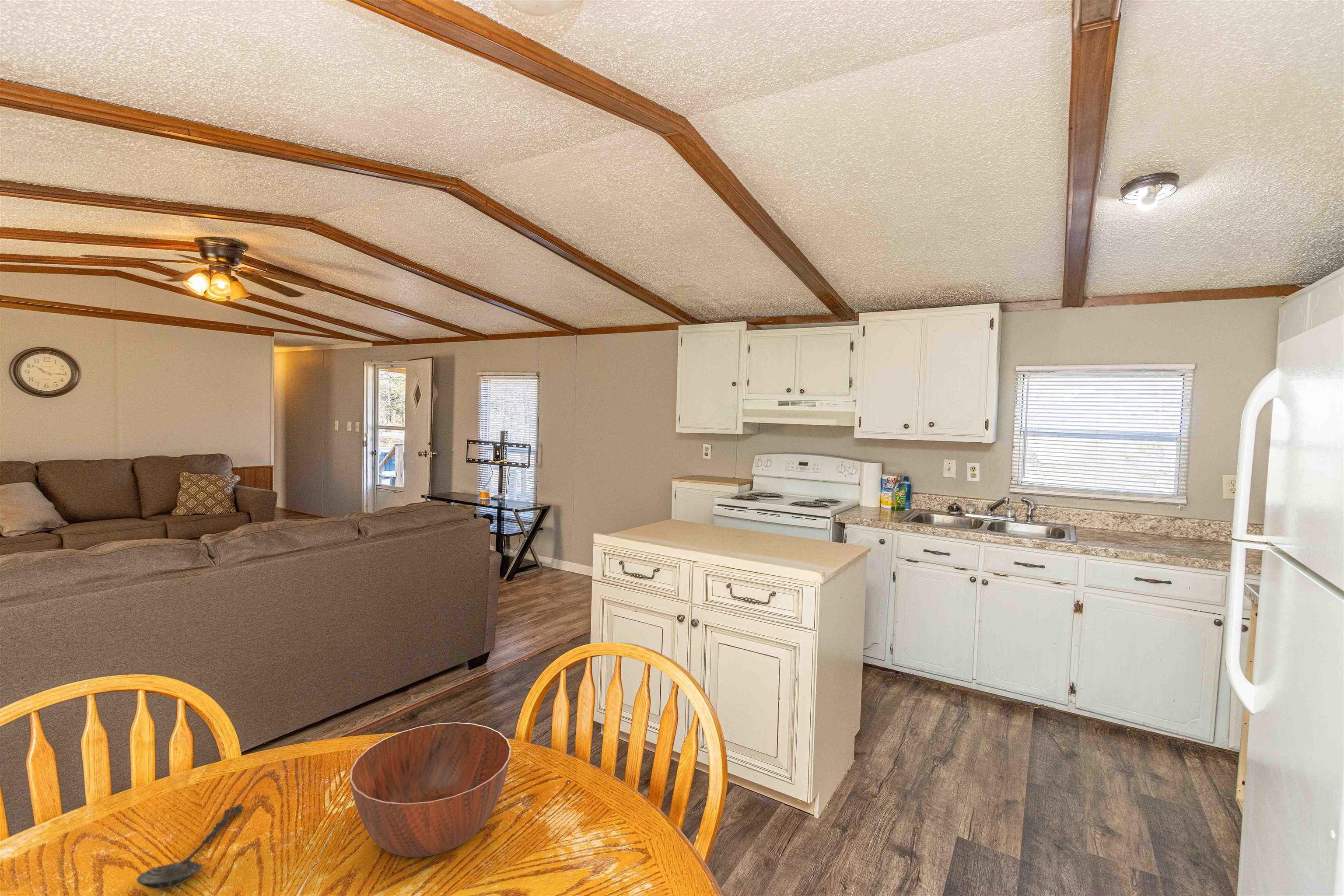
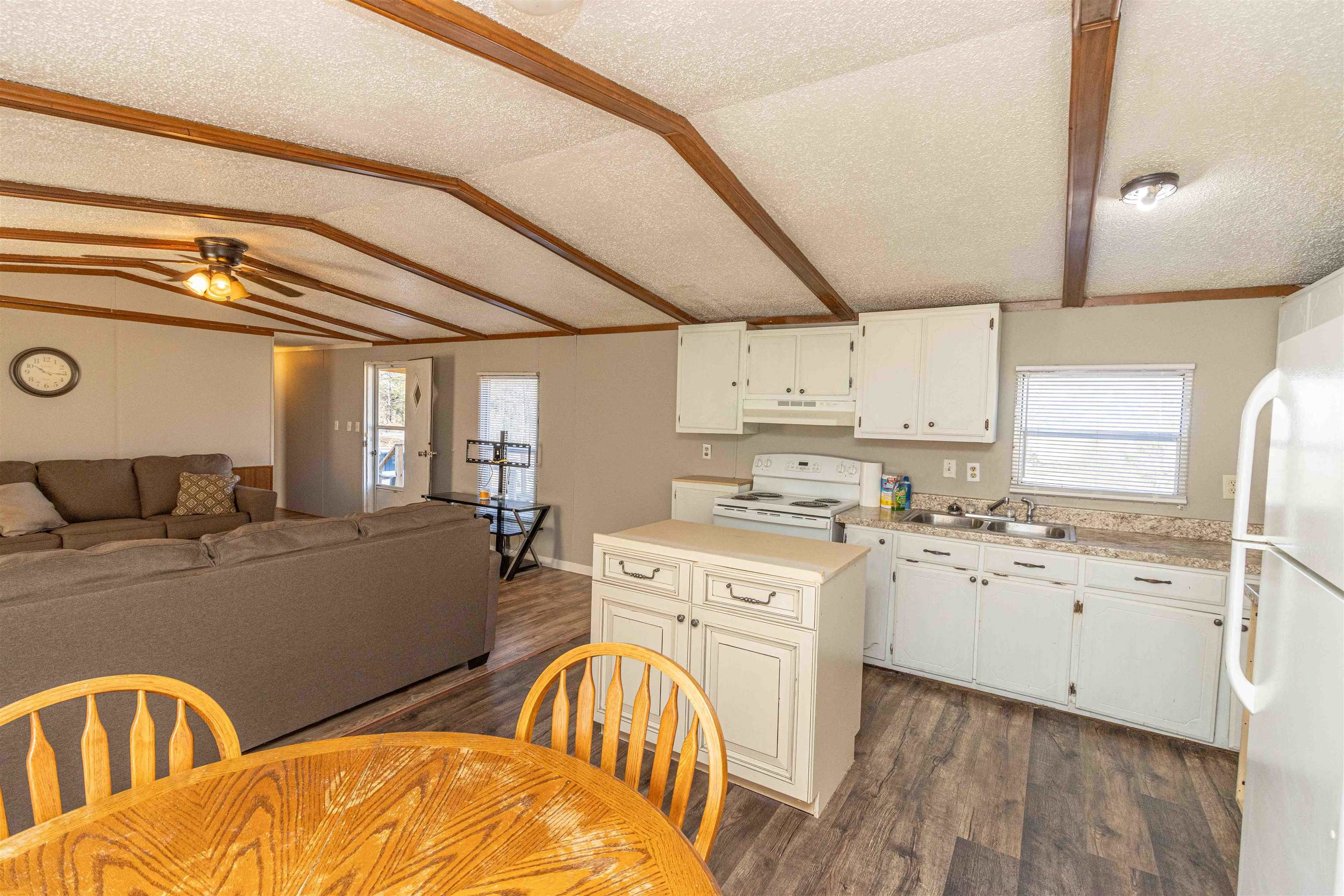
- bowl [350,722,512,858]
- spoon [136,804,245,890]
